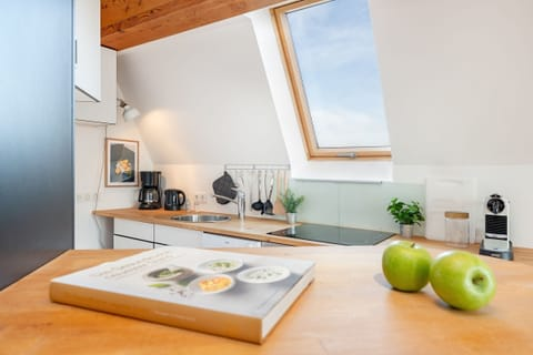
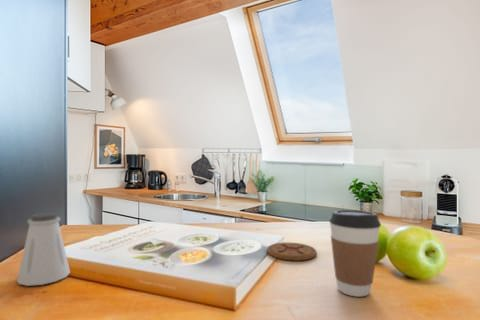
+ coaster [266,242,318,262]
+ coffee cup [328,209,382,298]
+ saltshaker [16,212,71,287]
